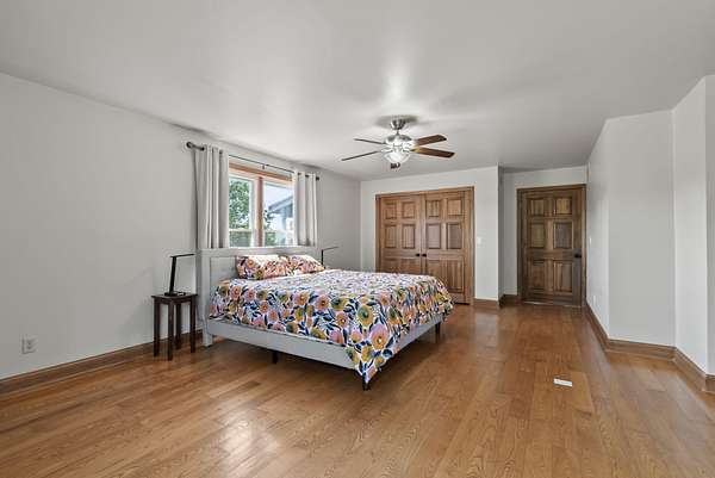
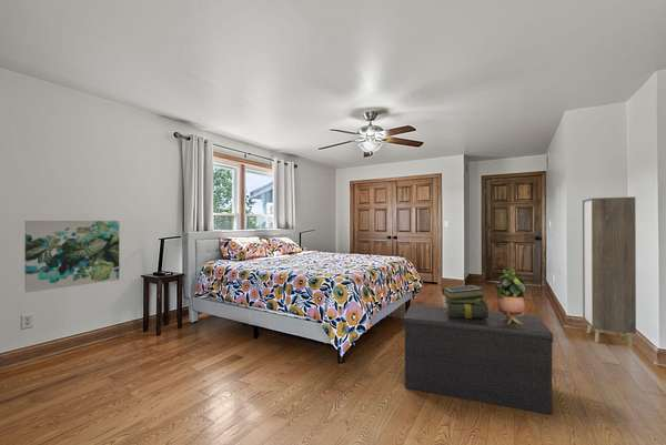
+ cabinet [582,196,637,348]
+ potted plant [495,269,526,324]
+ wall art [23,220,120,293]
+ stack of books [441,284,490,318]
+ bench [403,304,554,416]
